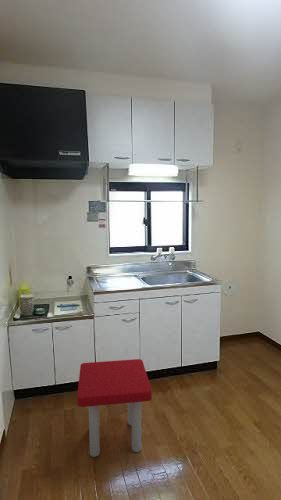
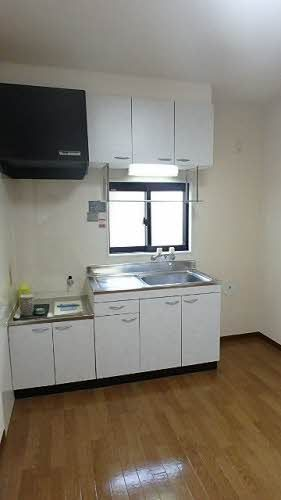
- stool [76,358,153,458]
